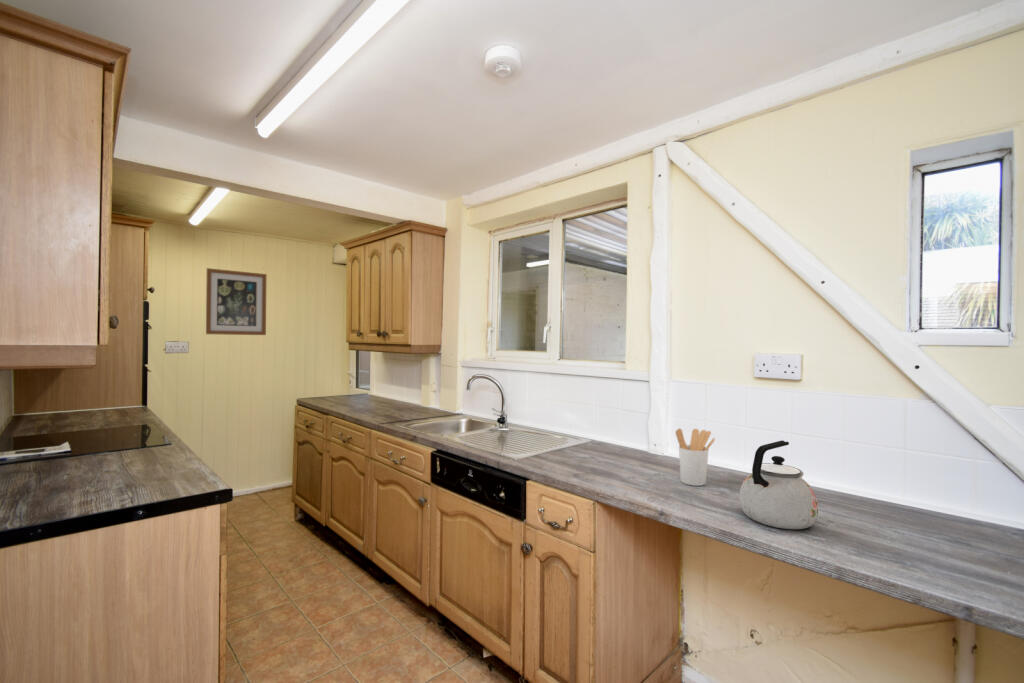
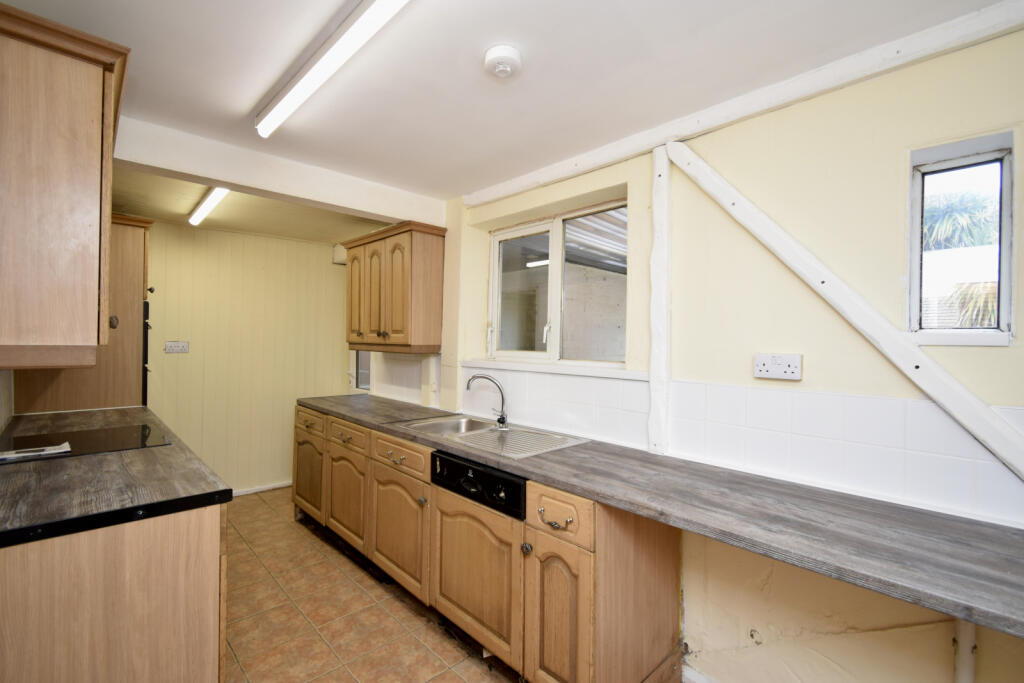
- utensil holder [675,427,716,487]
- kettle [738,439,819,530]
- wall art [205,267,268,336]
